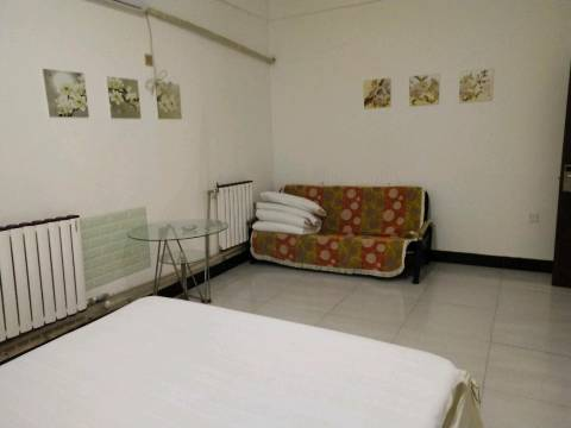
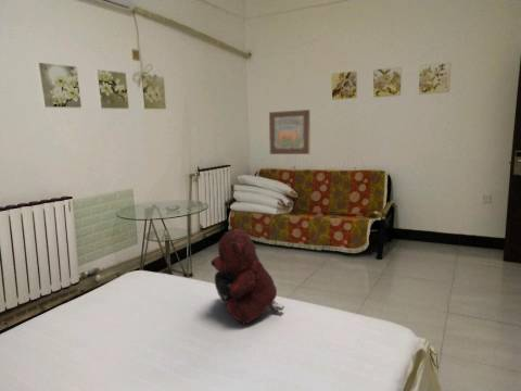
+ wall art [268,109,310,155]
+ teddy bear [209,227,285,326]
